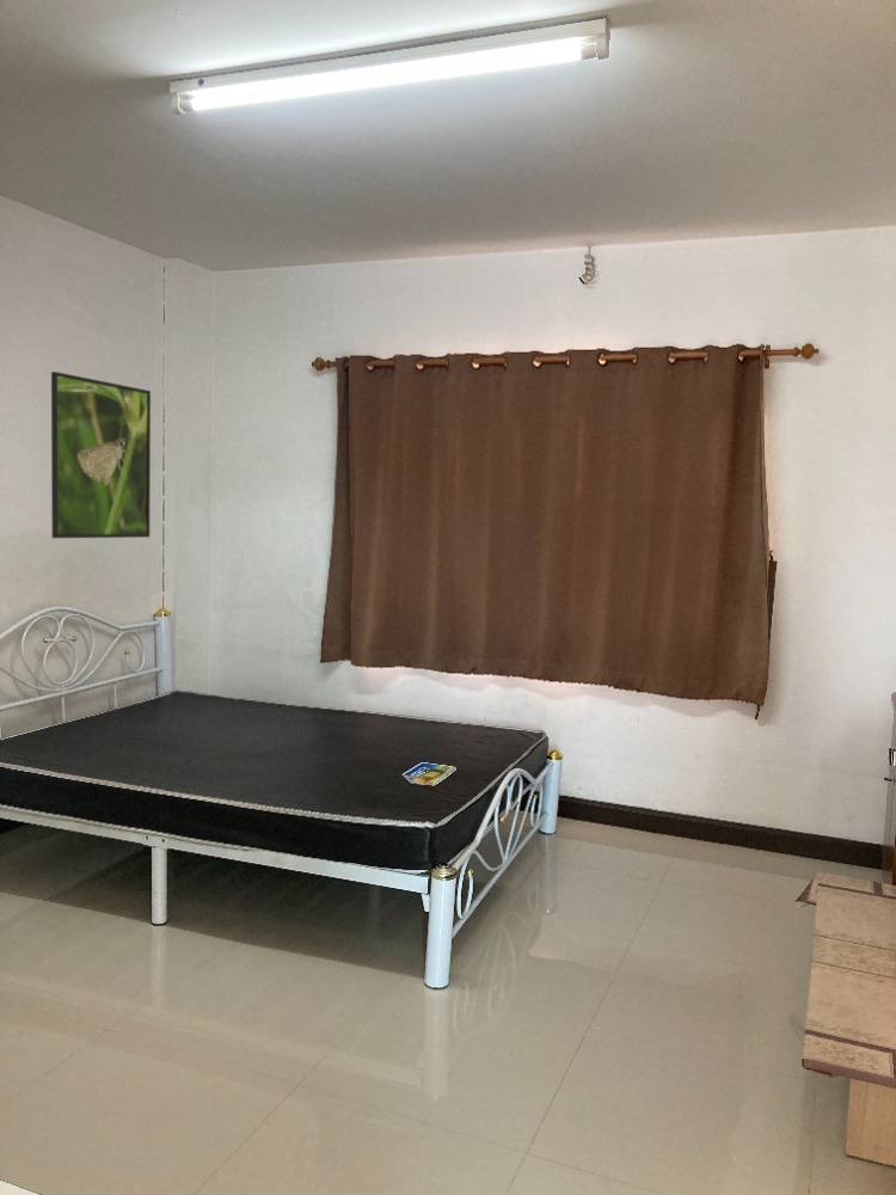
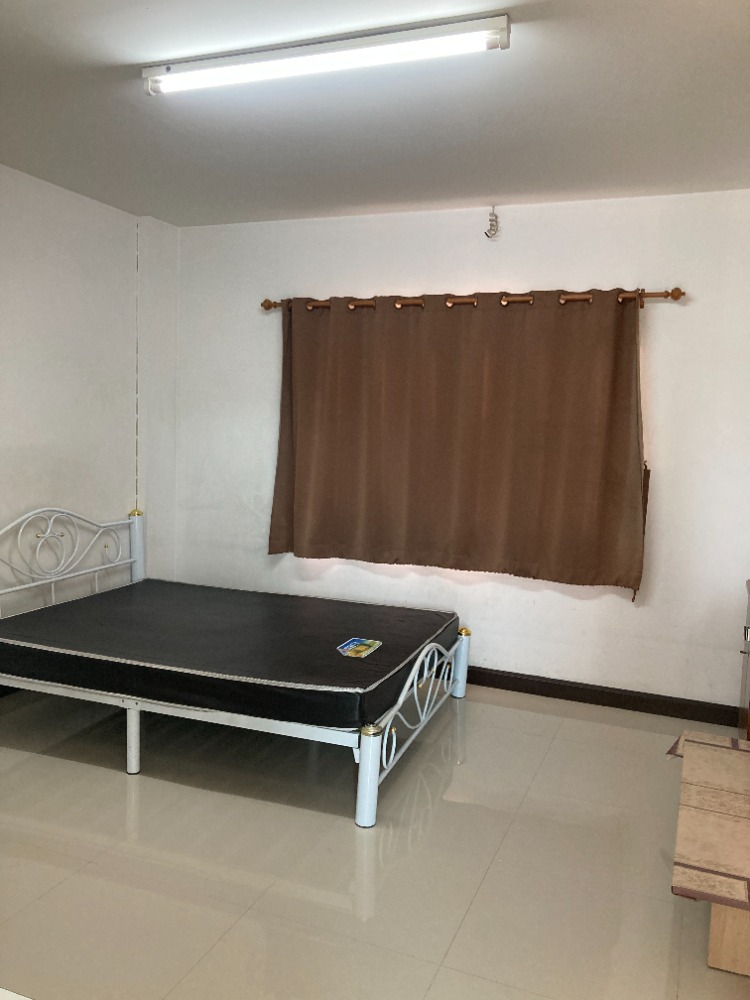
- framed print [50,370,152,539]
